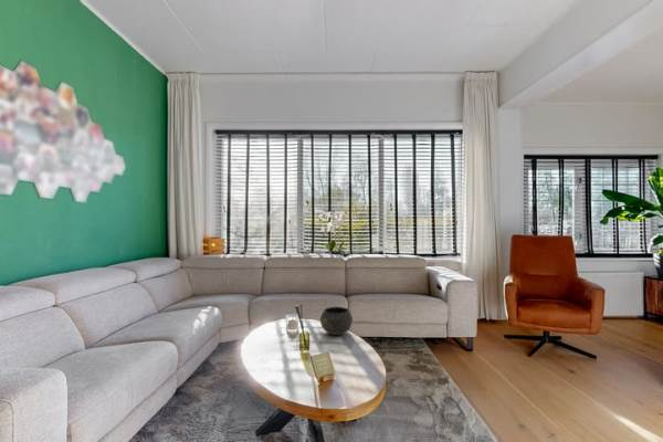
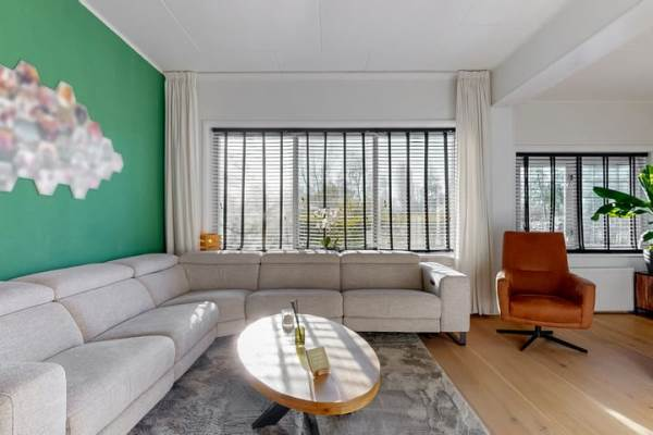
- bowl [319,306,354,336]
